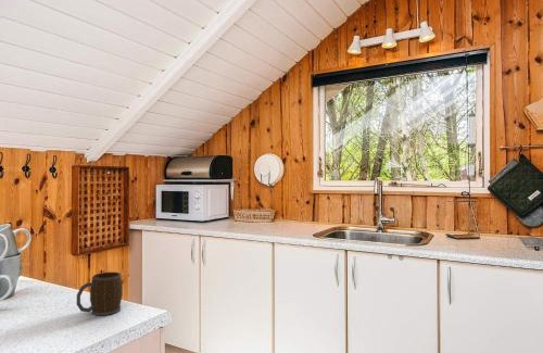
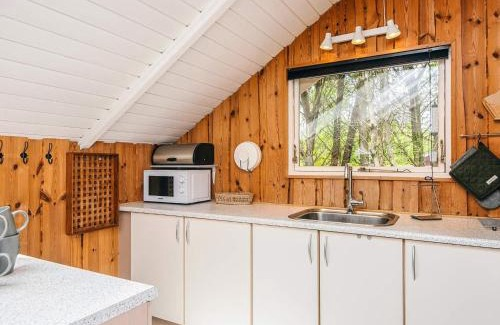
- mug [76,272,124,316]
